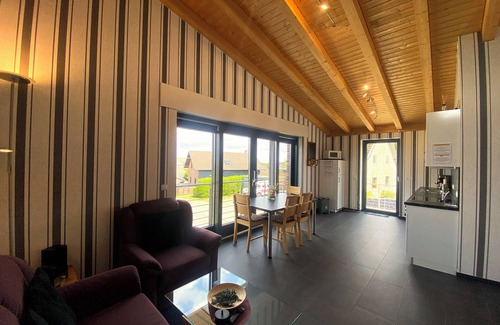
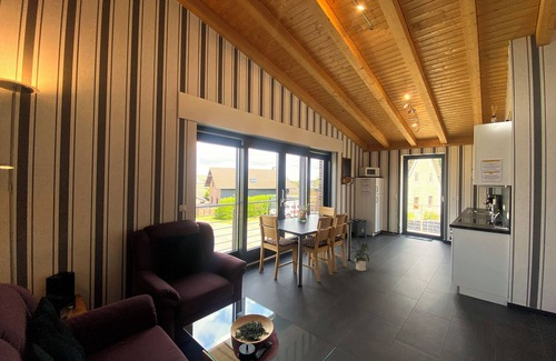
+ house plant [345,238,370,272]
